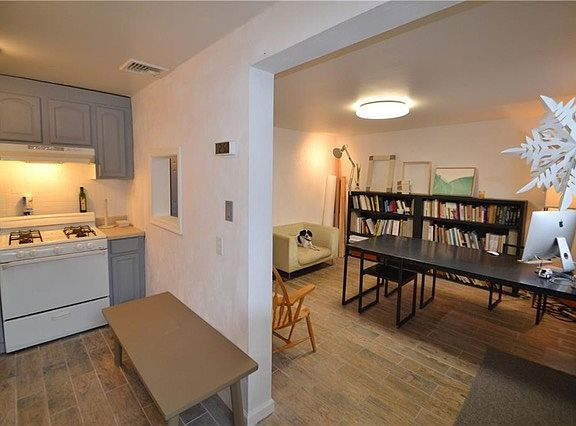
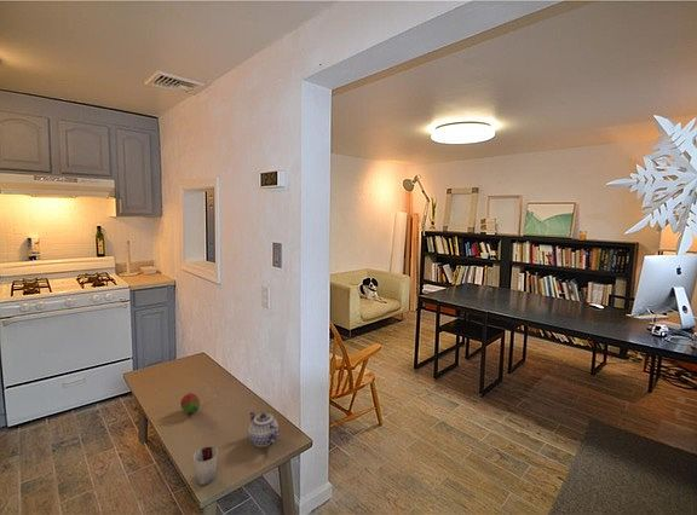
+ cup [192,446,219,486]
+ teapot [247,410,281,447]
+ fruit [179,392,201,413]
